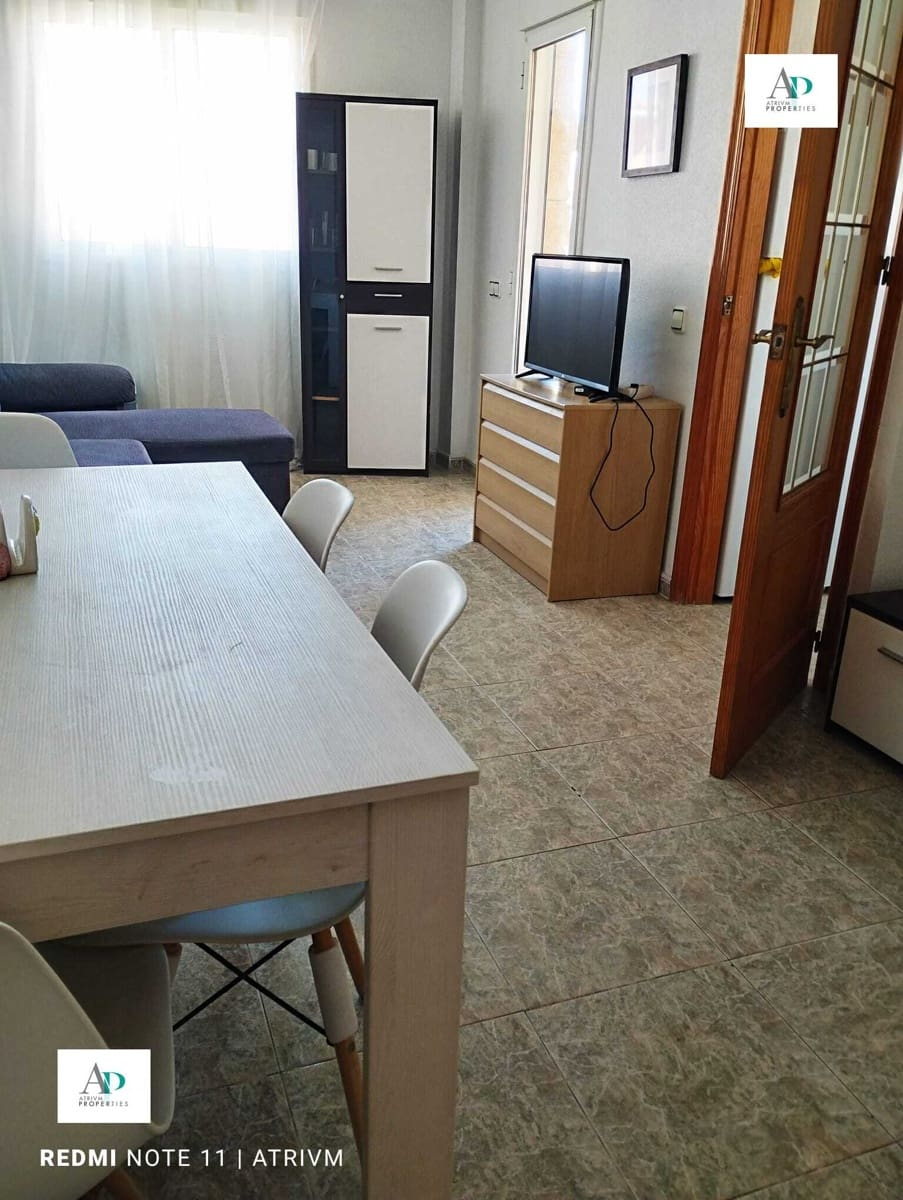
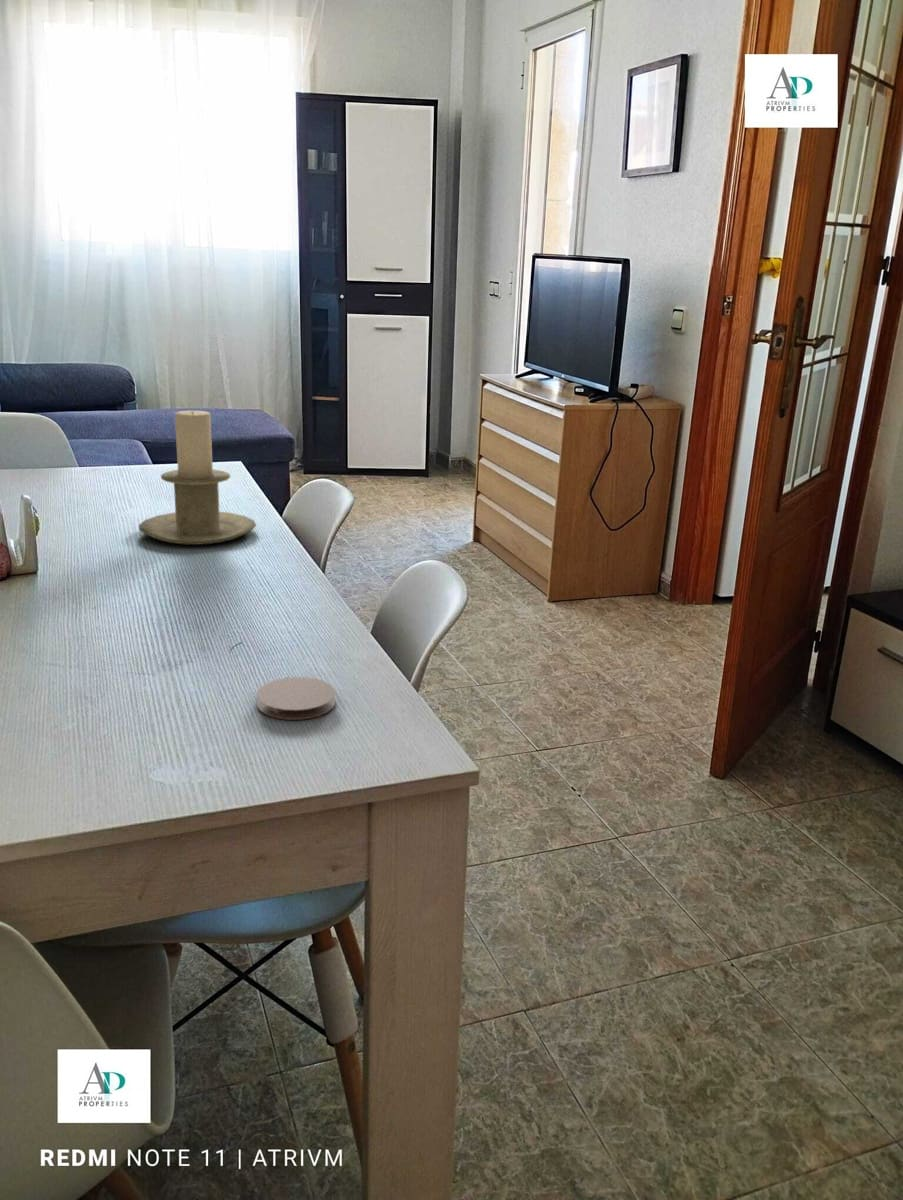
+ coaster [256,676,336,721]
+ candle holder [138,410,257,546]
